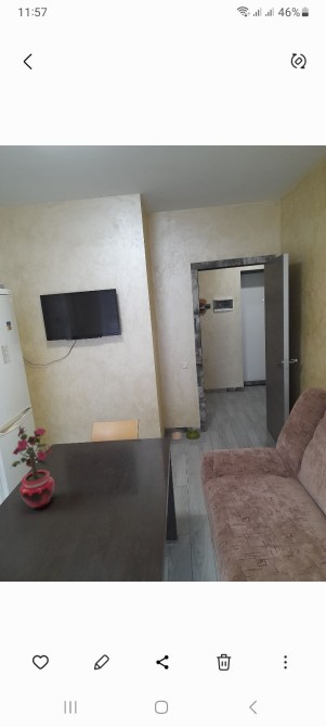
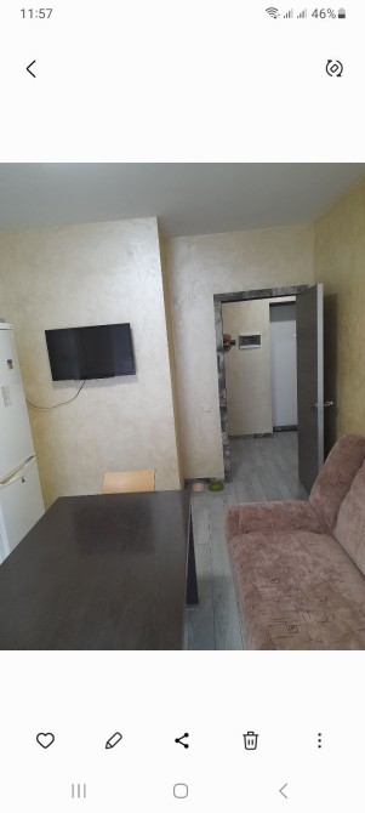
- potted plant [9,426,55,510]
